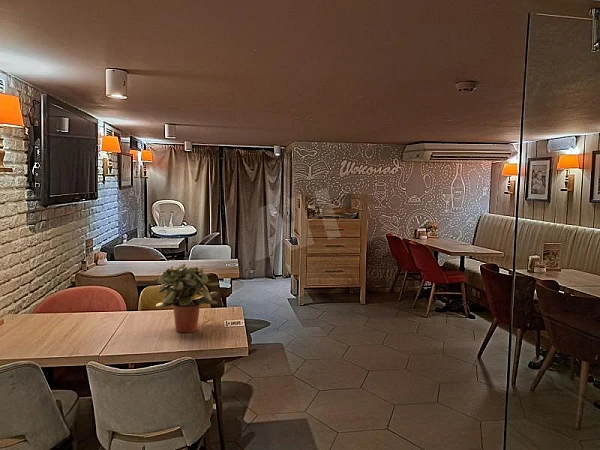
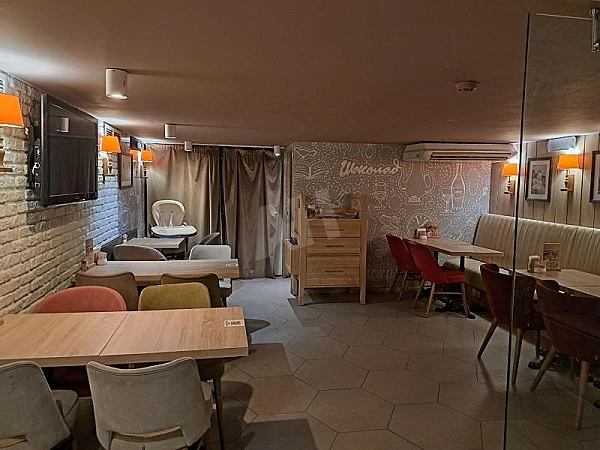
- potted plant [154,263,221,334]
